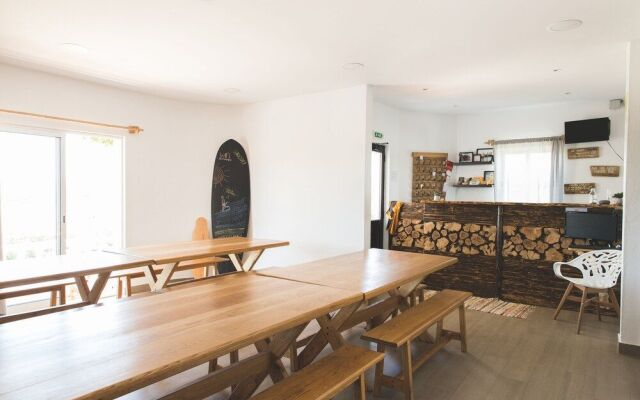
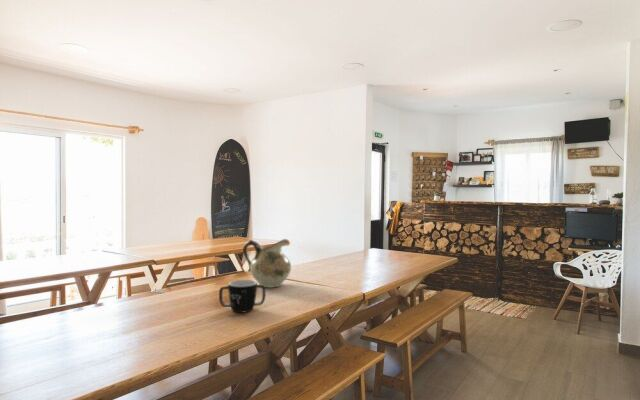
+ pitcher [242,238,292,289]
+ mug [218,279,266,314]
